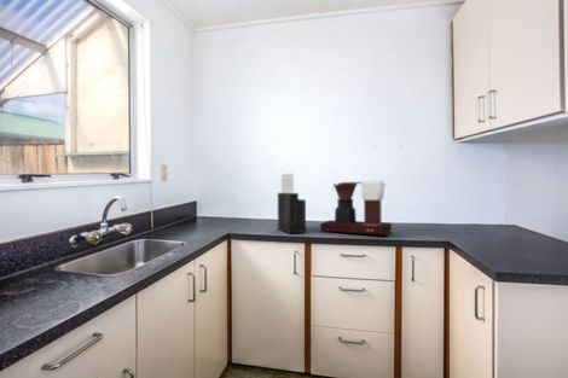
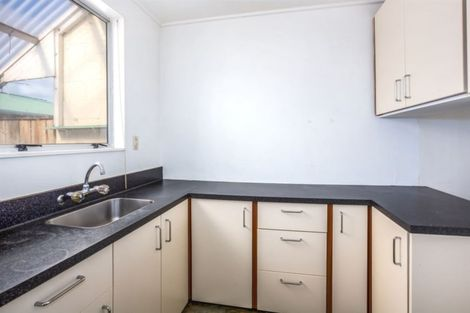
- knife block [277,171,307,234]
- coffee maker [319,180,393,237]
